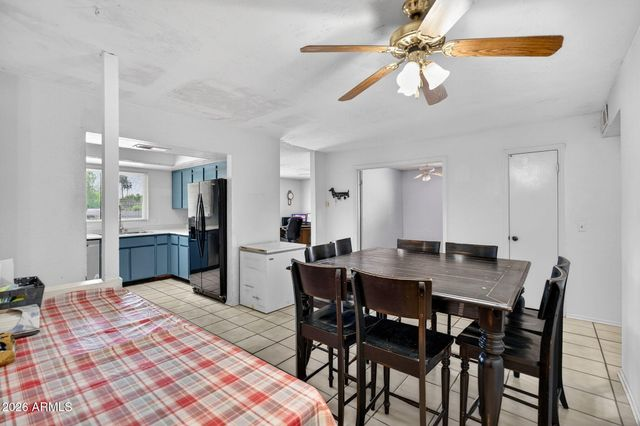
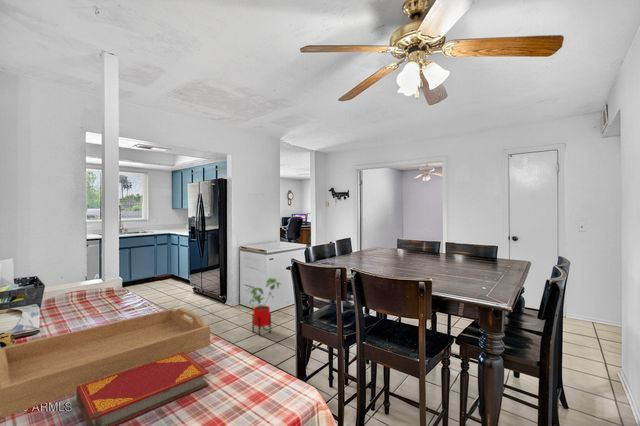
+ house plant [247,277,282,337]
+ serving tray [0,307,211,419]
+ hardback book [75,352,210,426]
